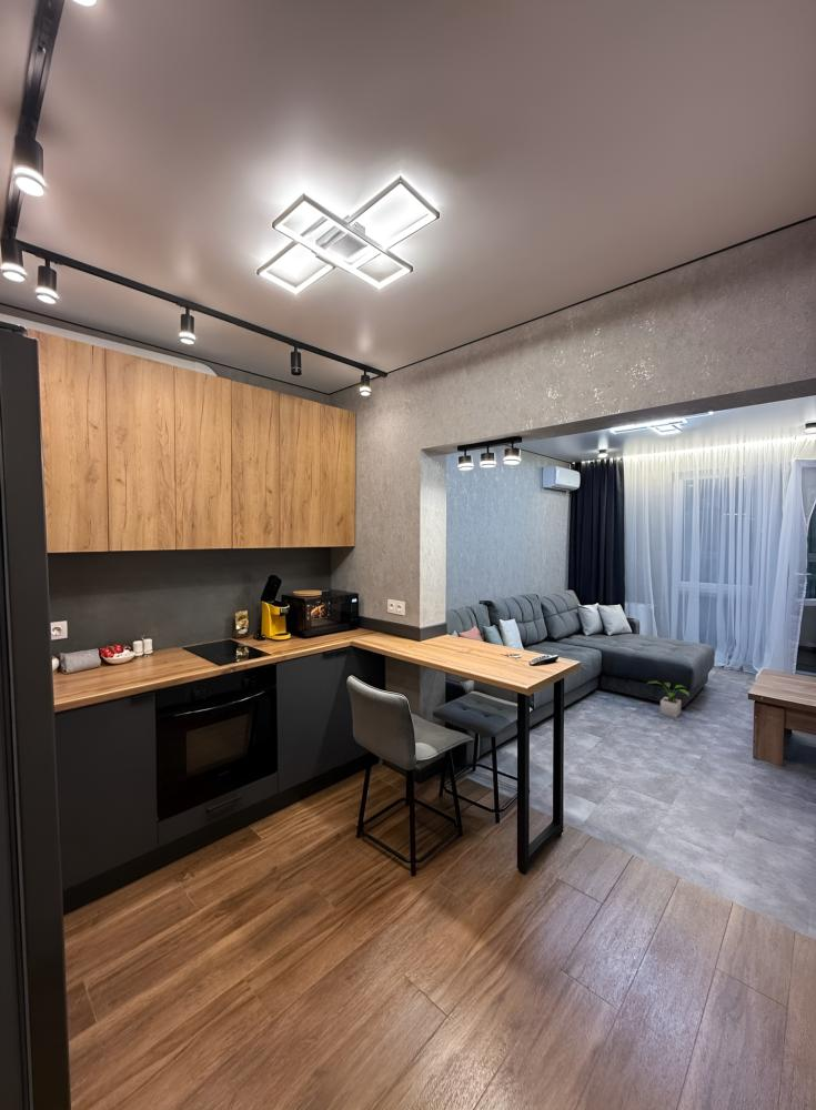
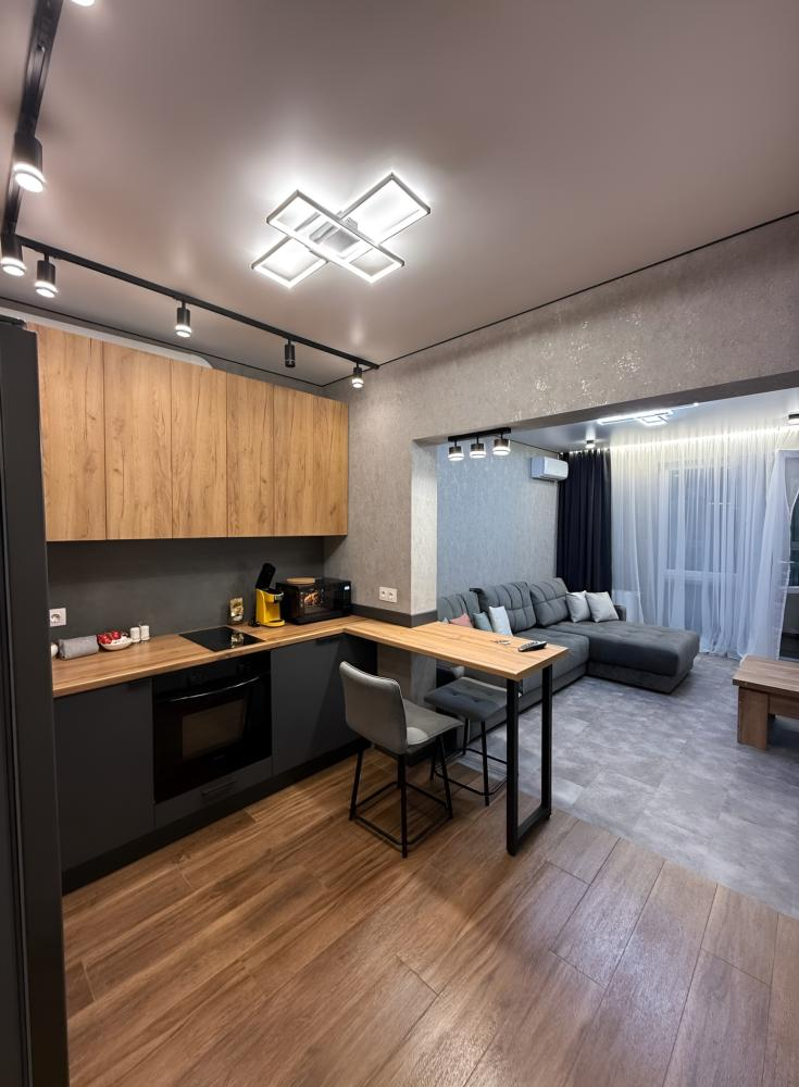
- potted plant [645,680,691,719]
